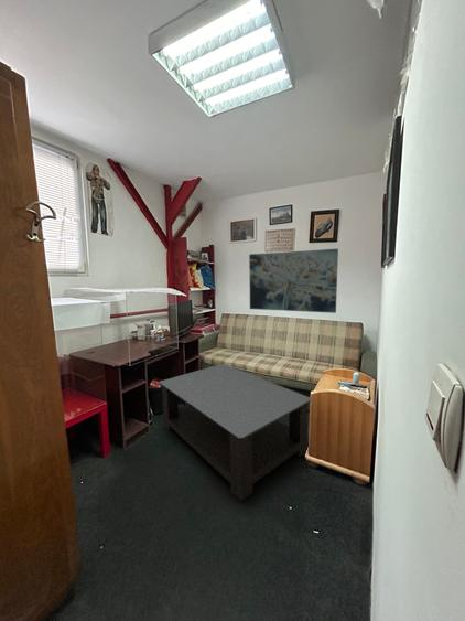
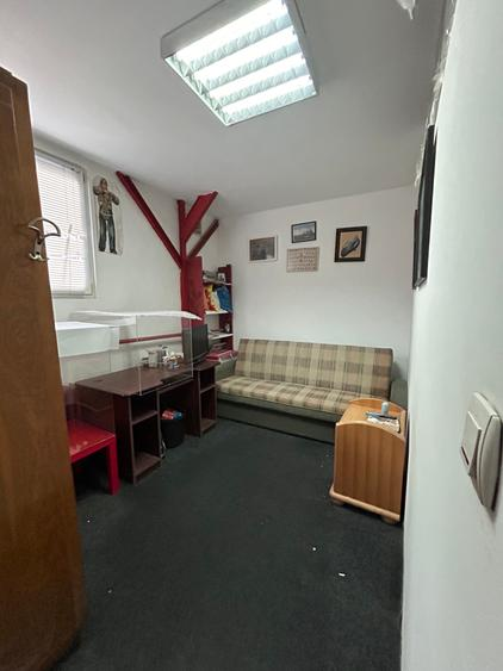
- coffee table [158,363,311,503]
- wall art [248,248,339,314]
